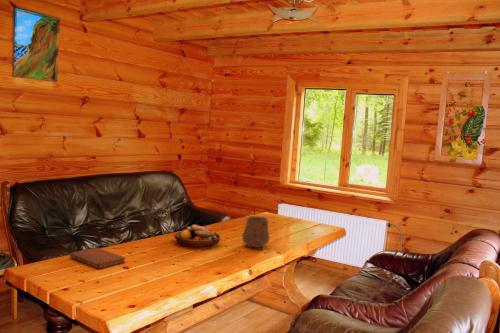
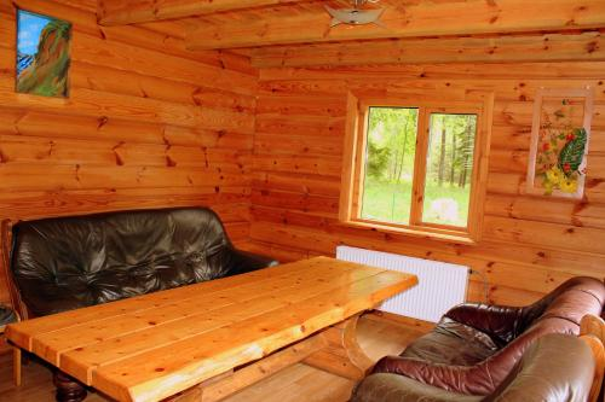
- notebook [69,247,126,270]
- fruit bowl [173,223,221,249]
- ceramic cup [241,215,271,248]
